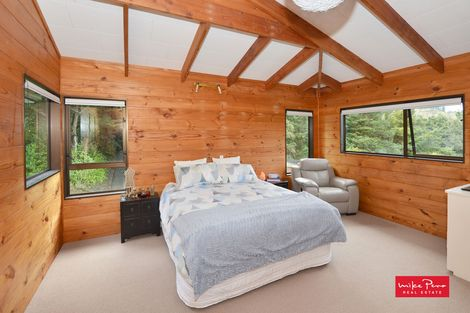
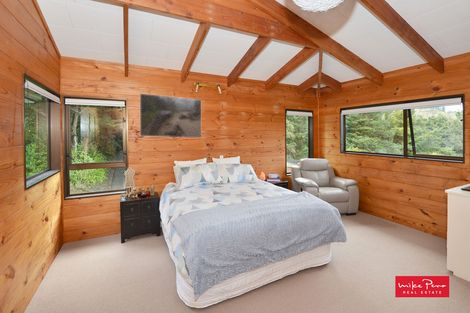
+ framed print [139,92,202,139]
